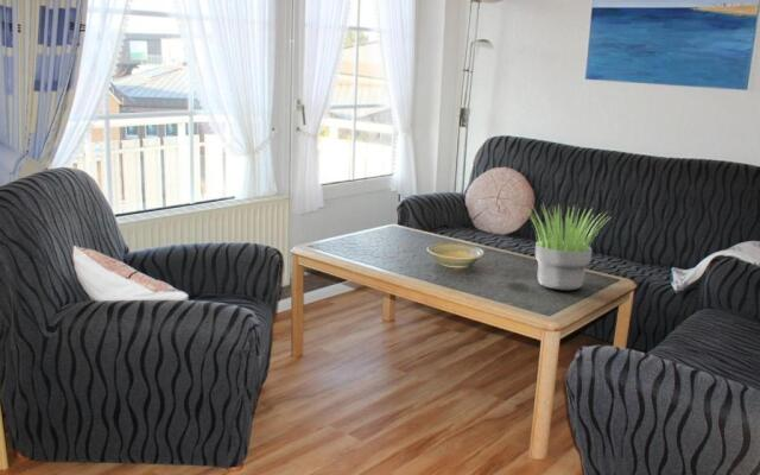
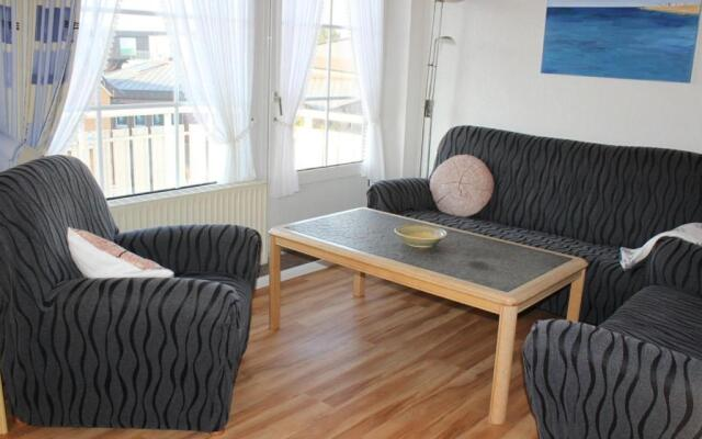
- potted plant [522,202,612,291]
